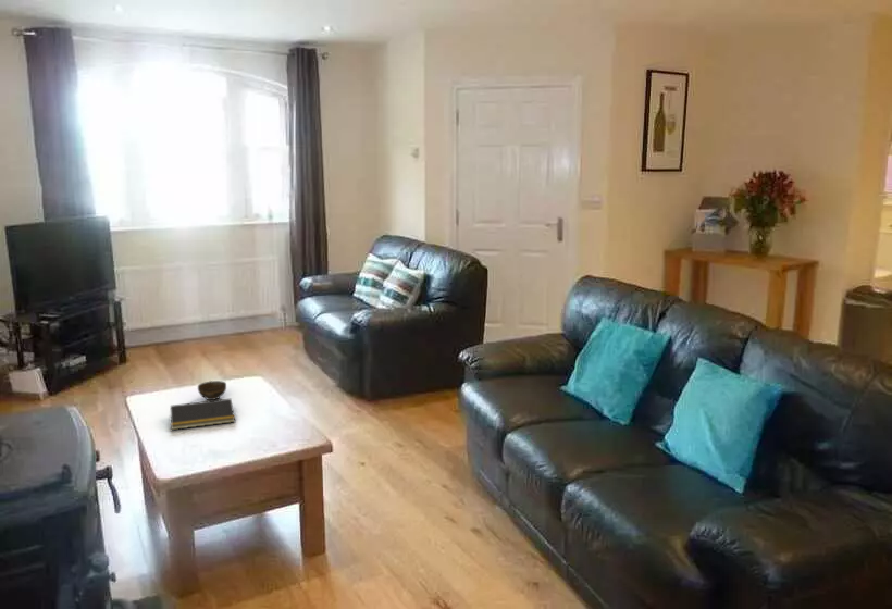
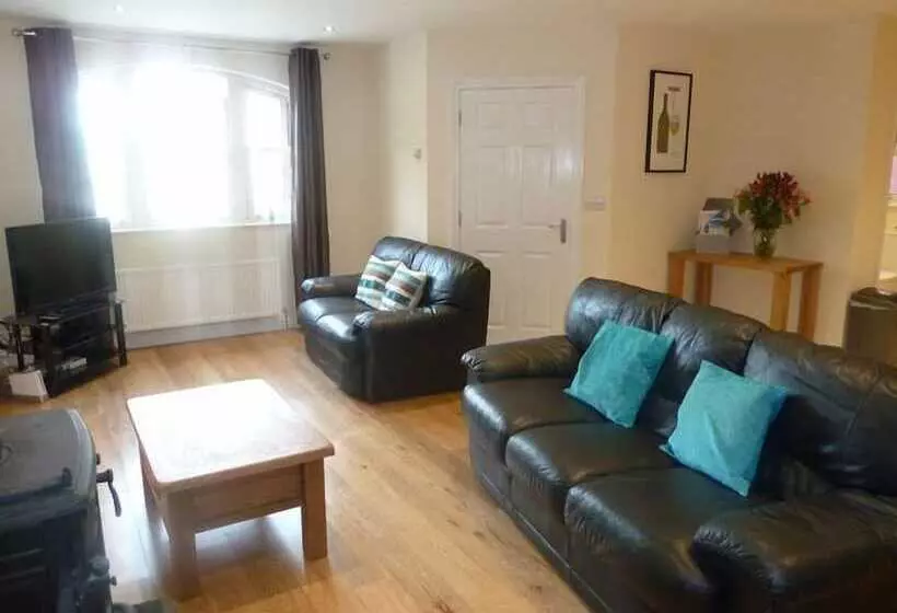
- notepad [169,398,236,431]
- cup [197,380,227,401]
